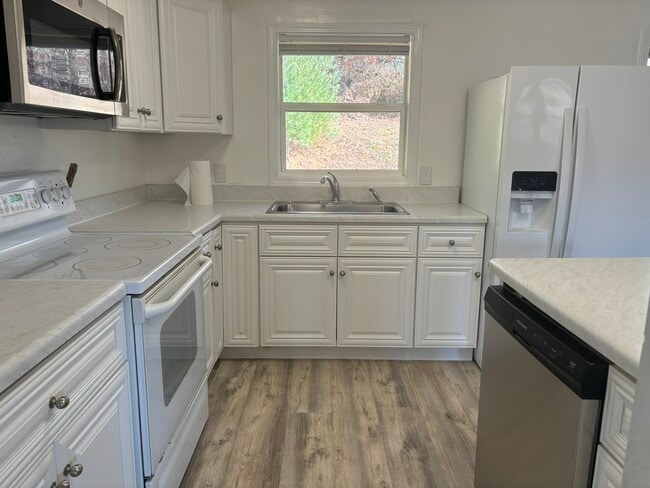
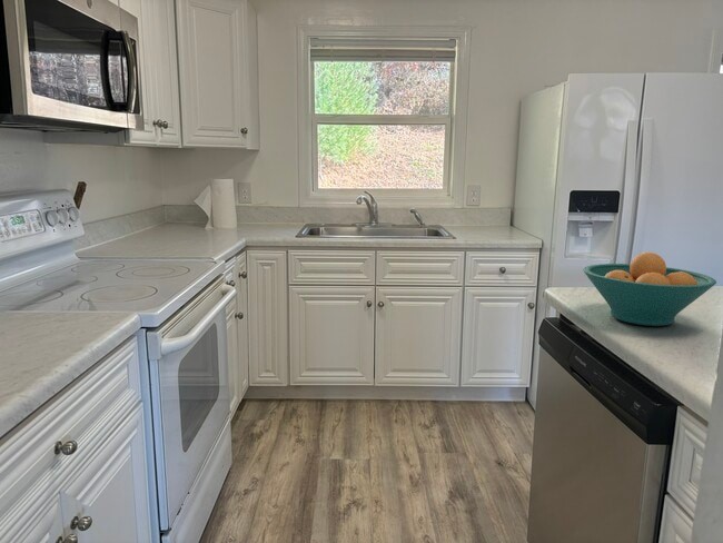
+ fruit bowl [582,251,717,327]
